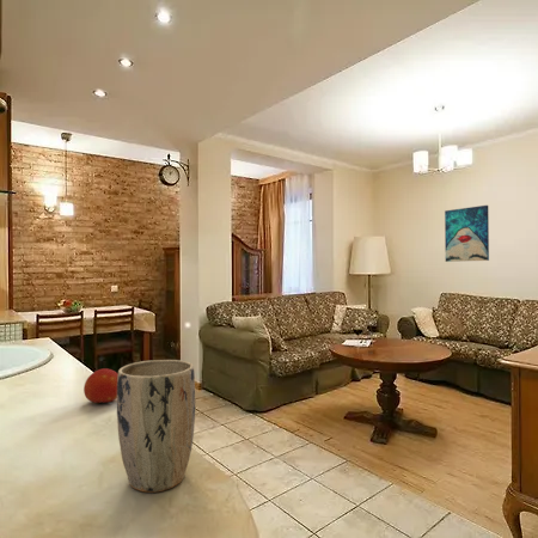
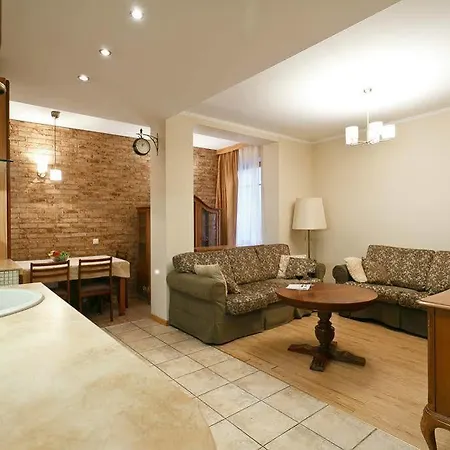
- fruit [82,367,118,405]
- plant pot [116,359,196,494]
- wall art [444,204,490,263]
